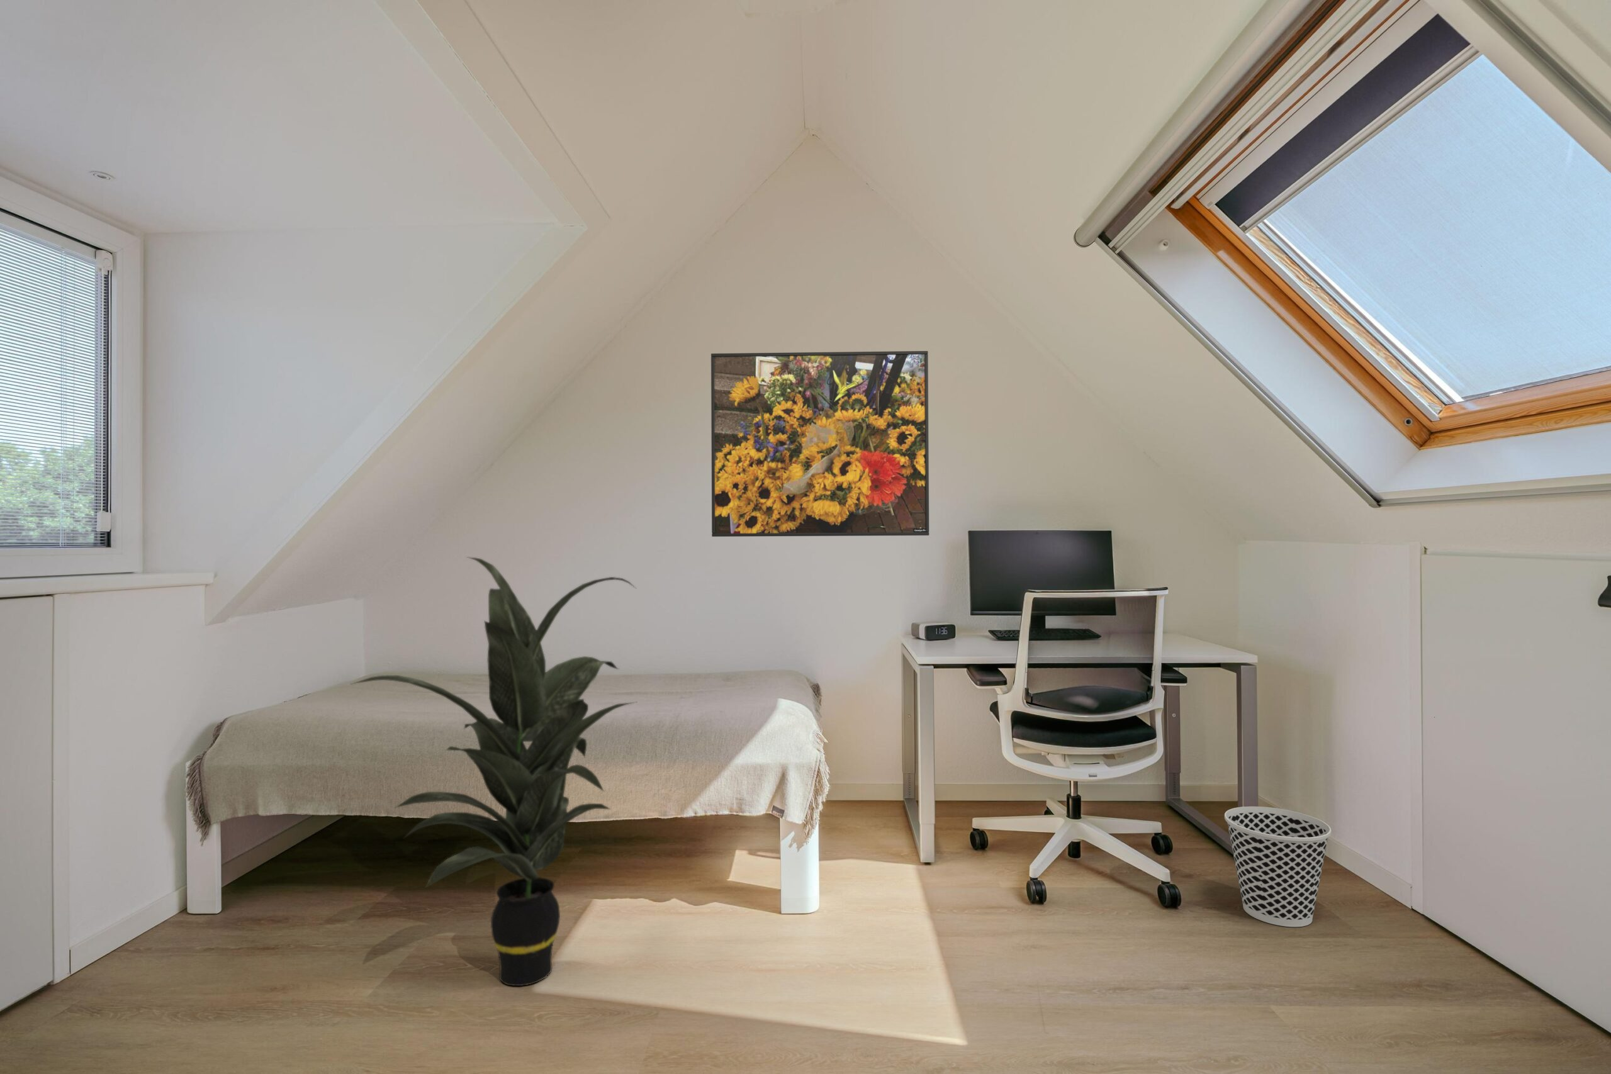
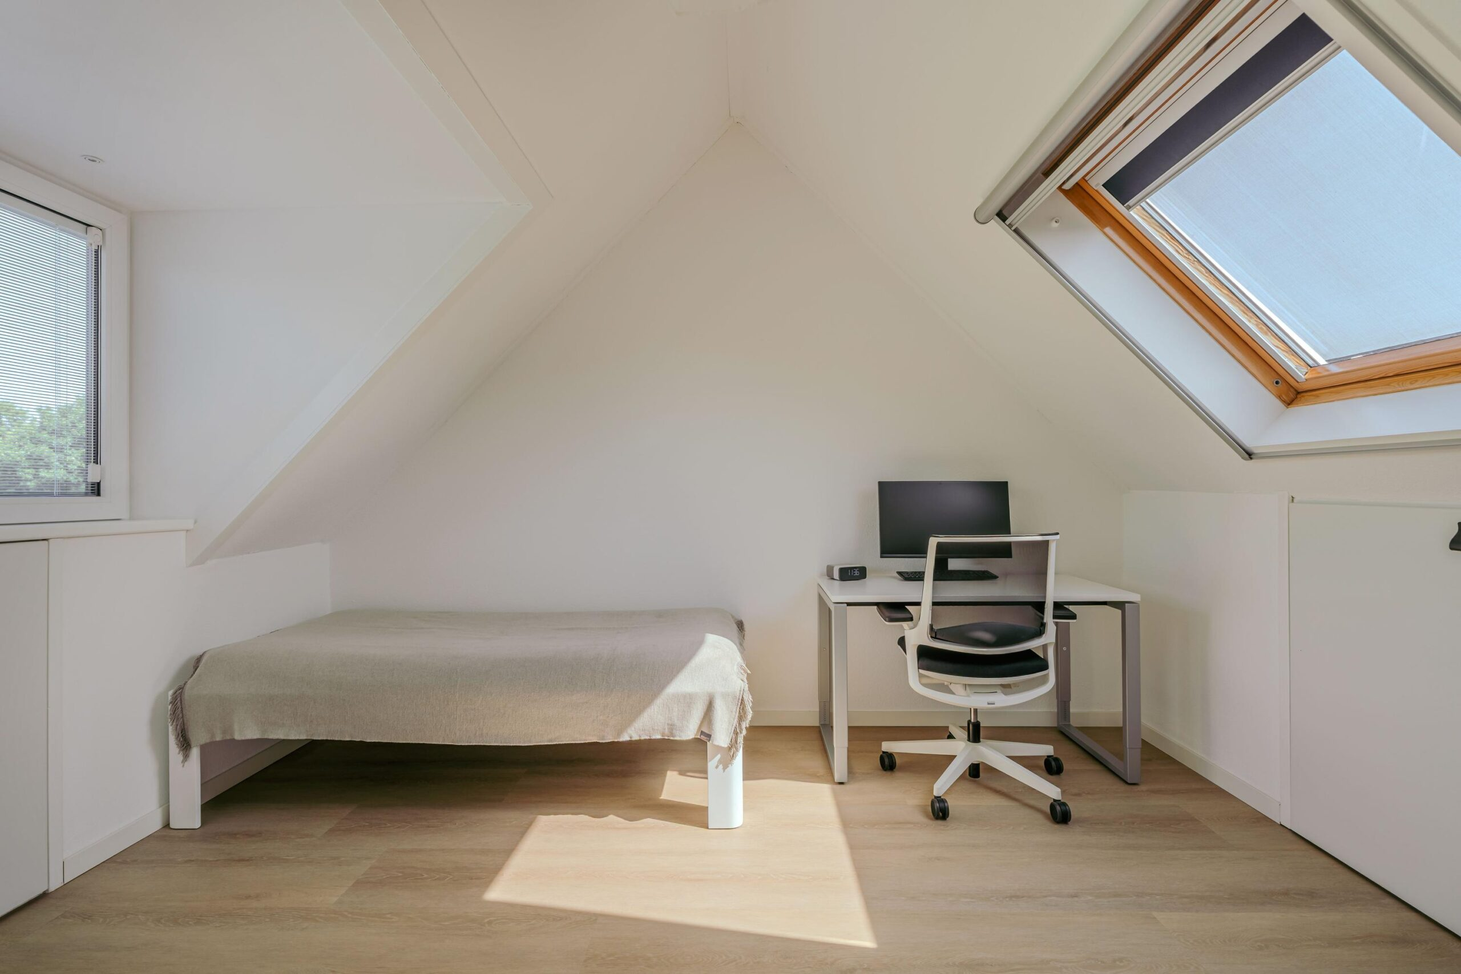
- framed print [711,350,929,537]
- indoor plant [350,556,636,986]
- wastebasket [1224,805,1332,928]
